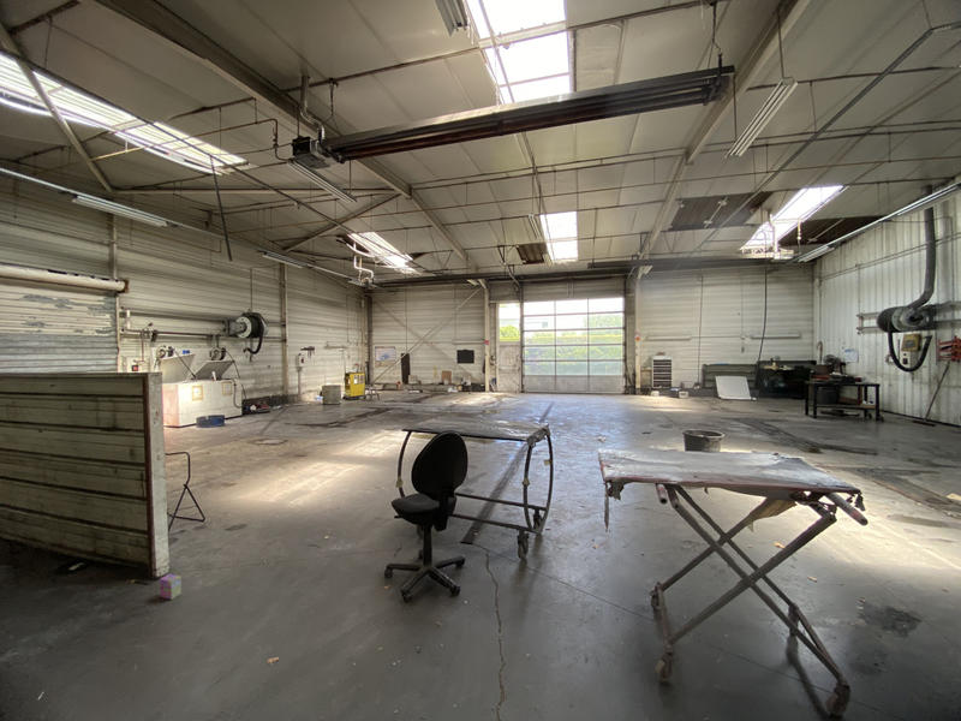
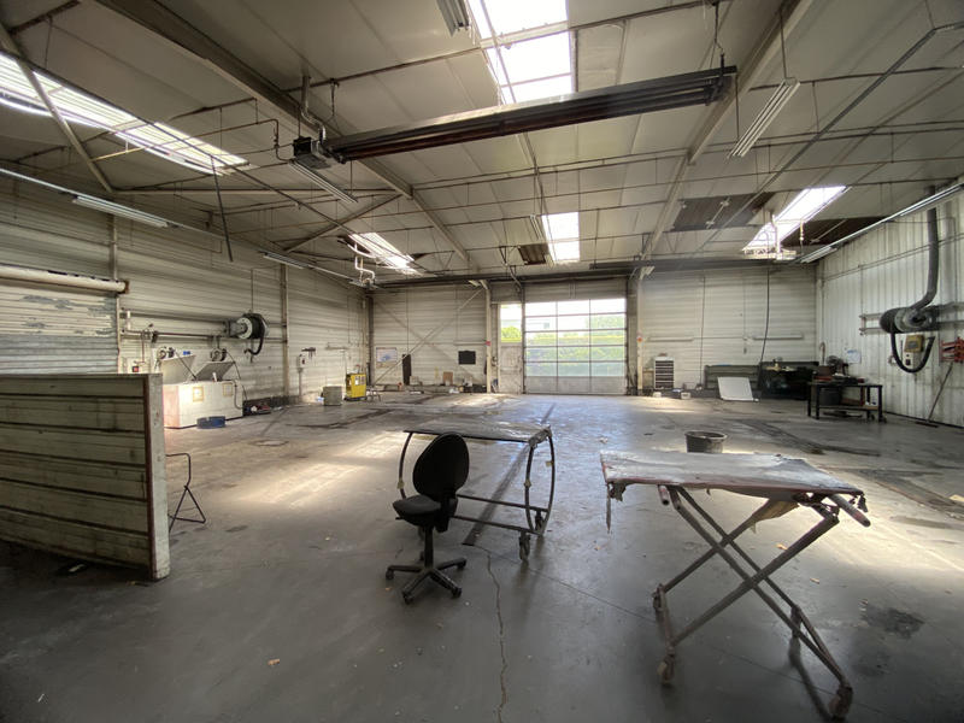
- box [159,573,183,601]
